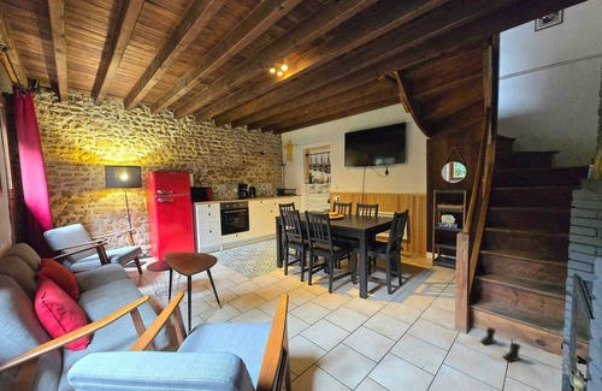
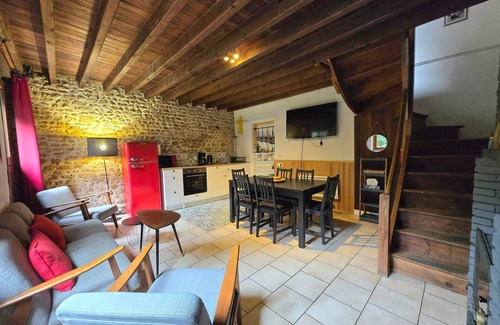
- boots [479,326,523,363]
